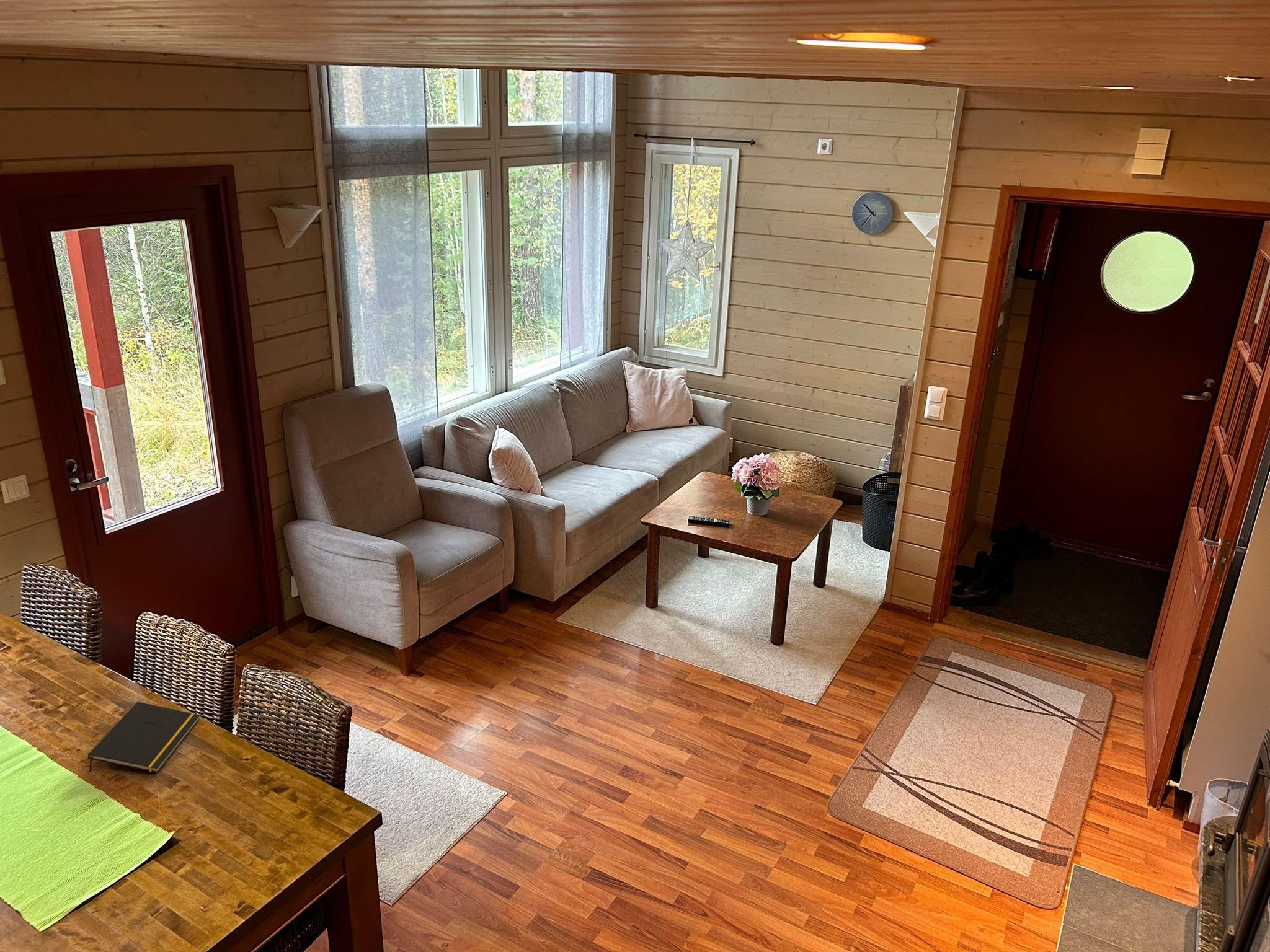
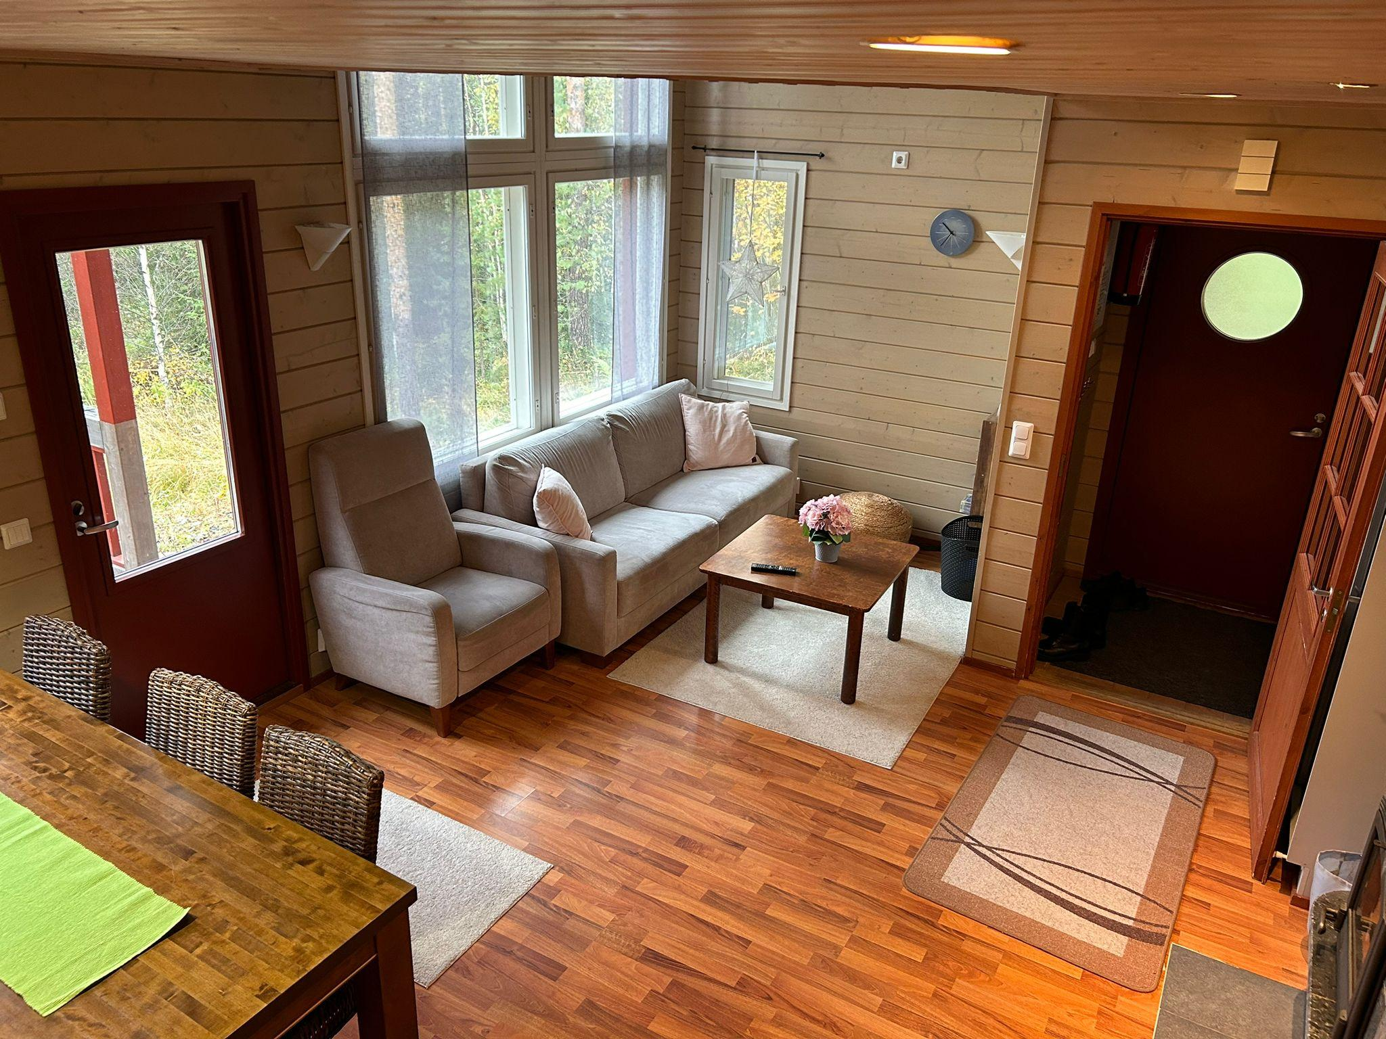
- notepad [87,701,200,774]
